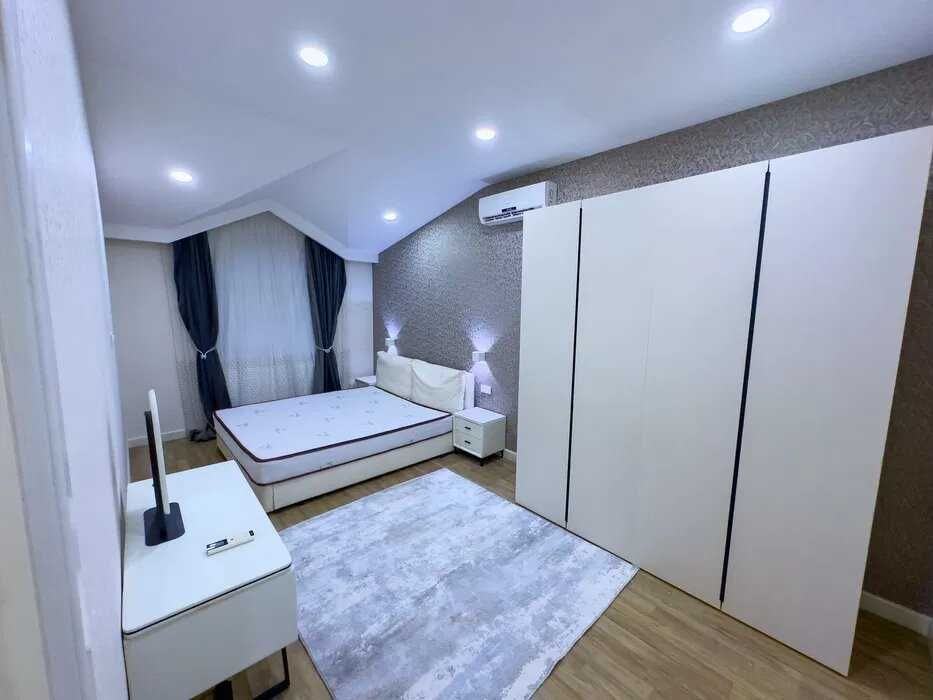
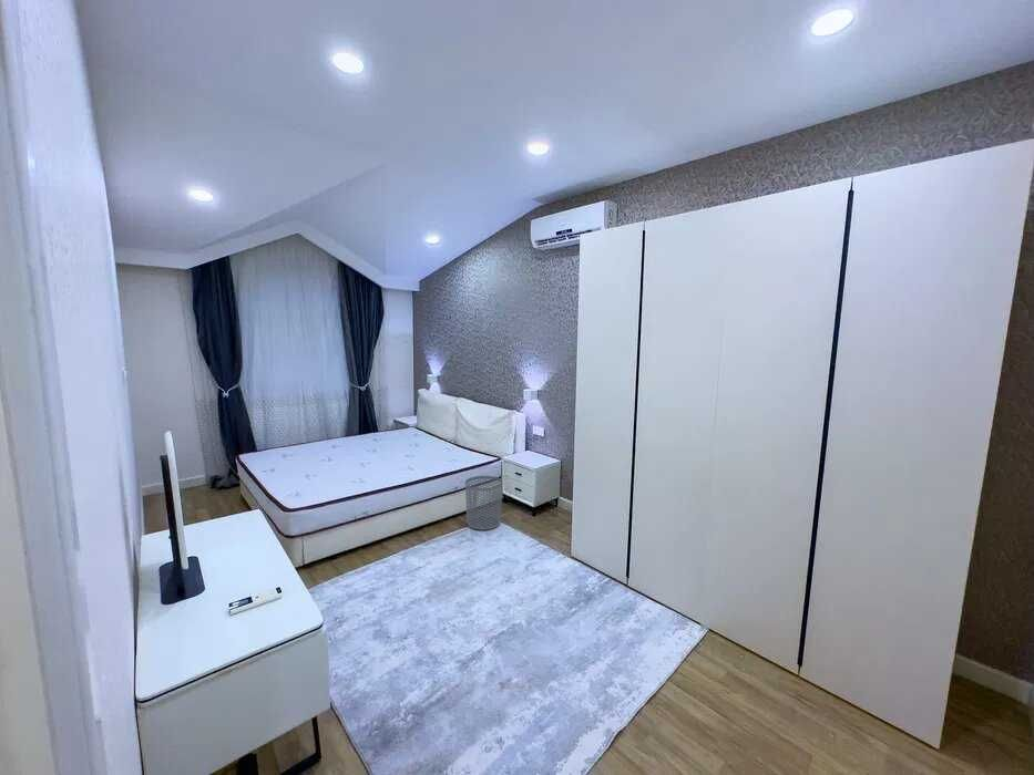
+ waste bin [464,475,503,531]
